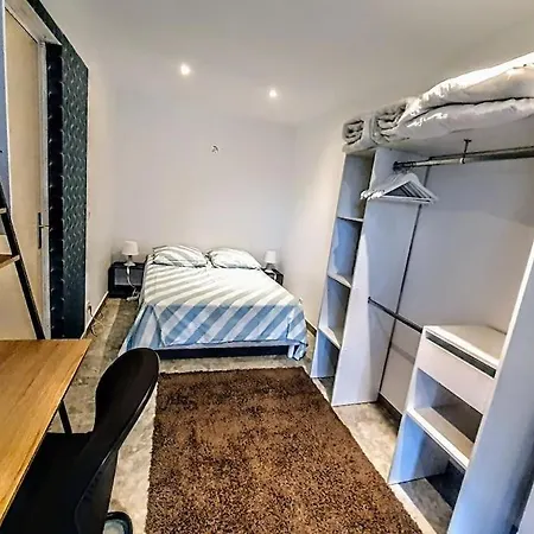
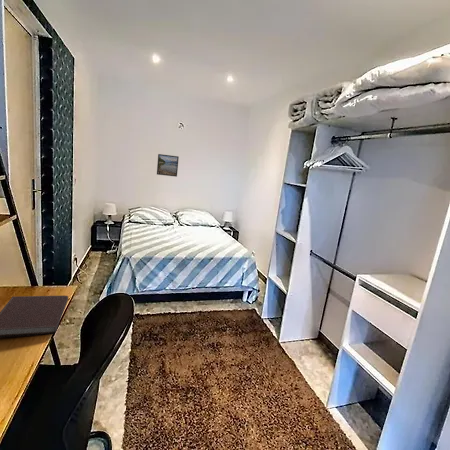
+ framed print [156,153,180,178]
+ notebook [0,295,69,338]
